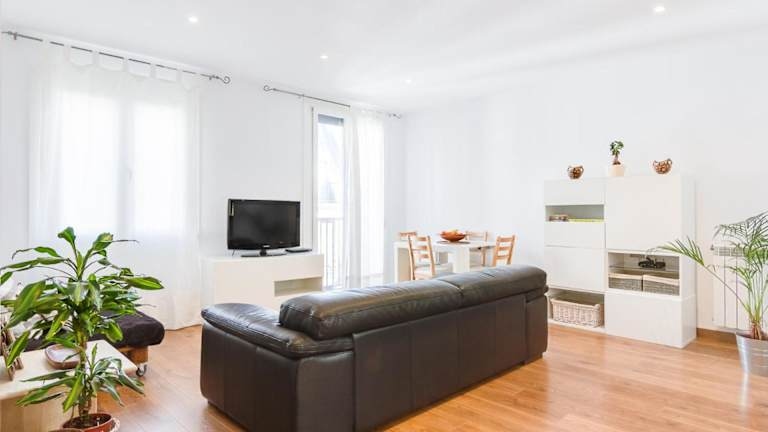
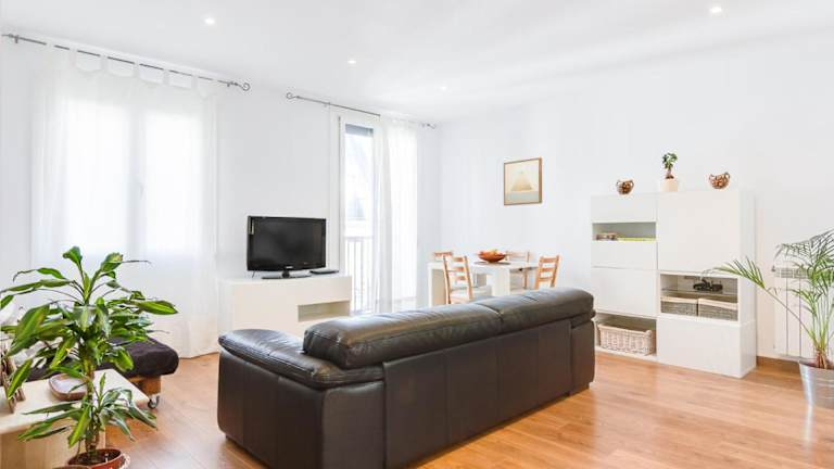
+ wall art [503,156,543,206]
